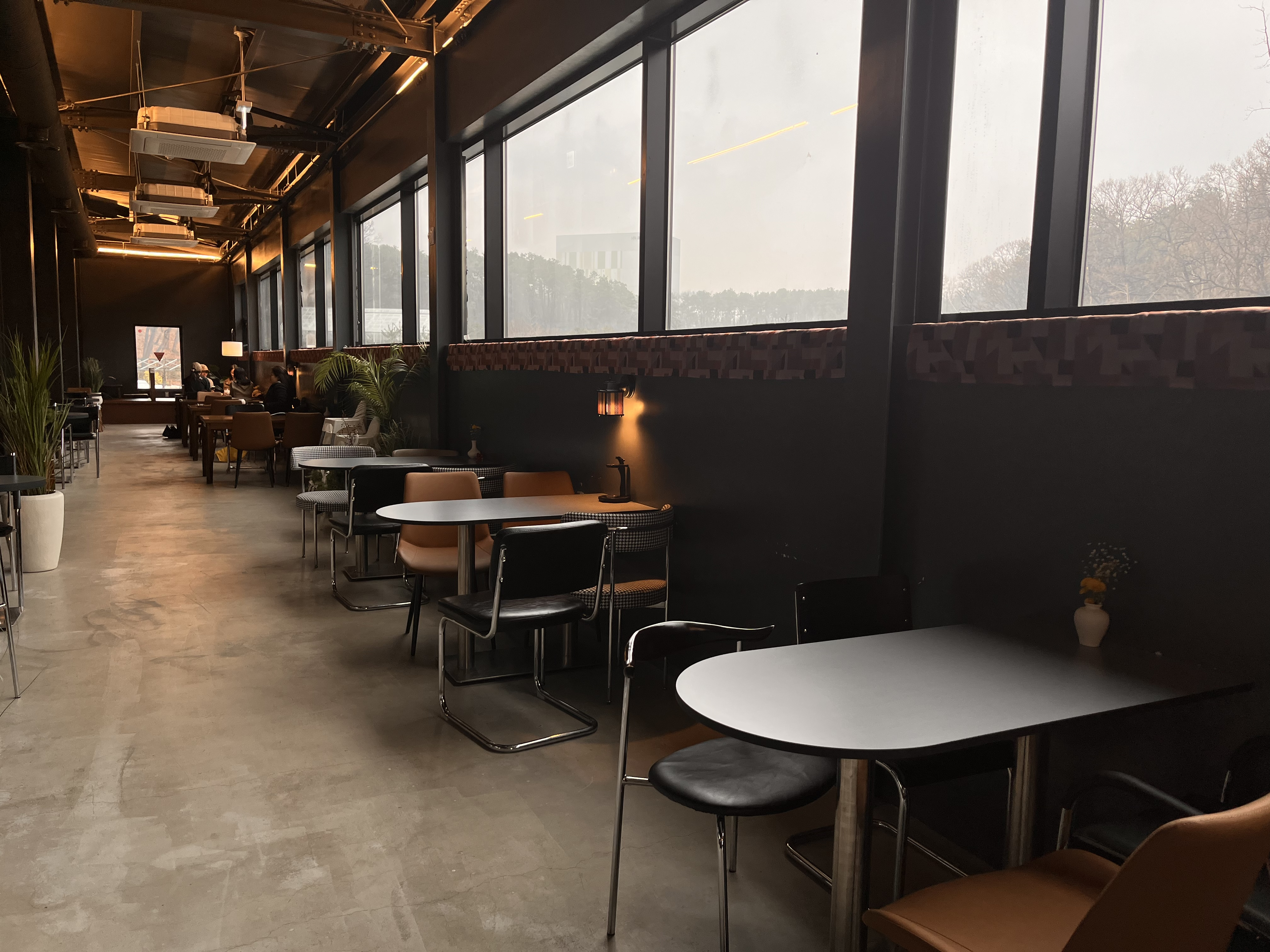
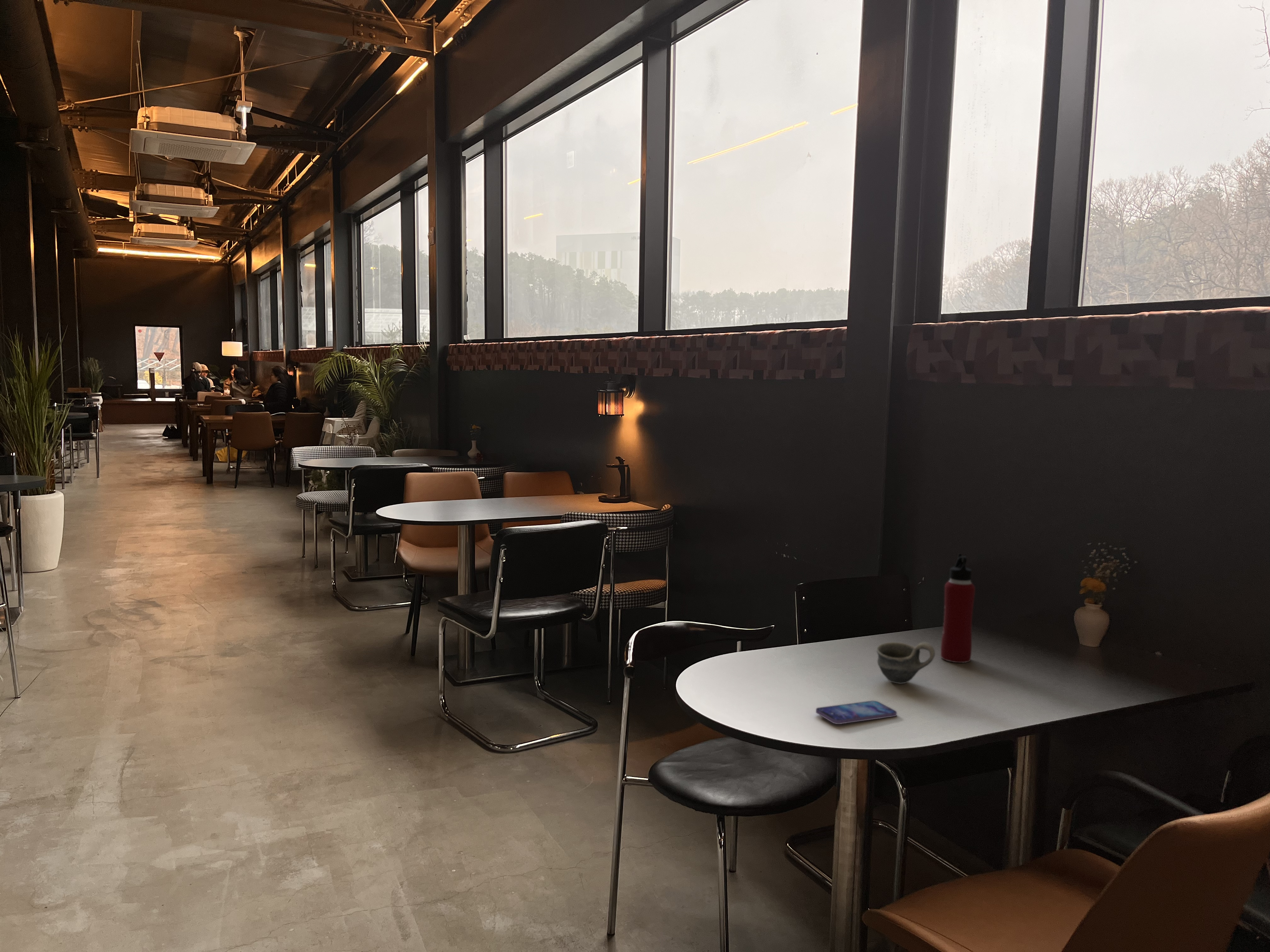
+ smartphone [815,700,897,724]
+ water bottle [941,553,975,663]
+ cup [876,642,935,684]
